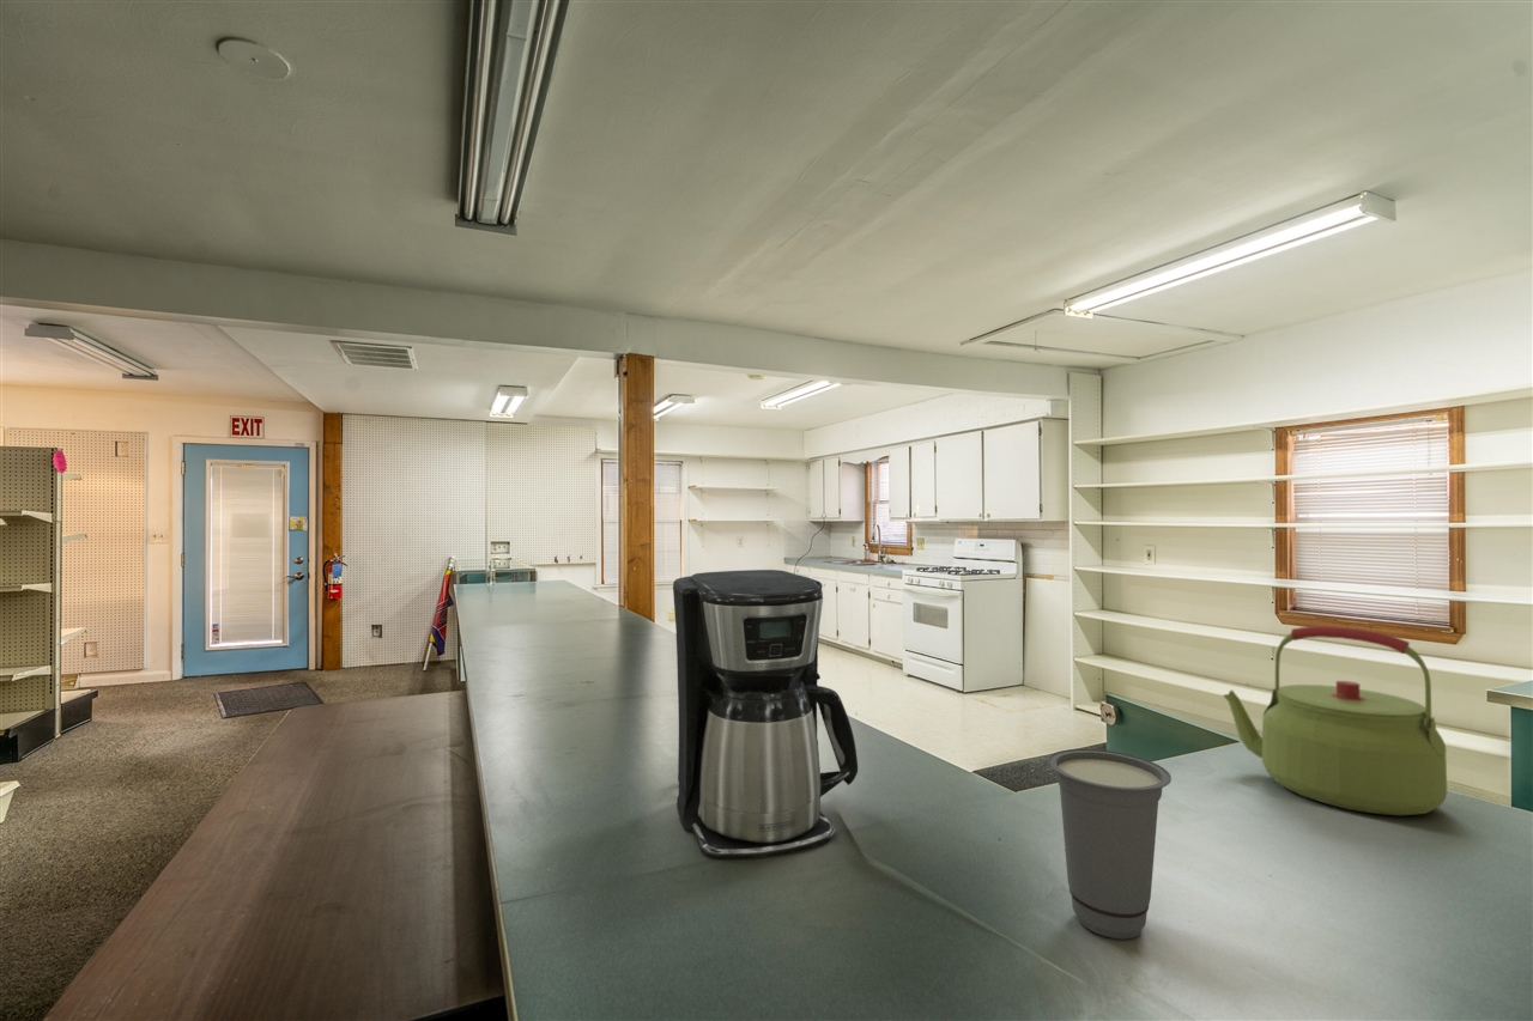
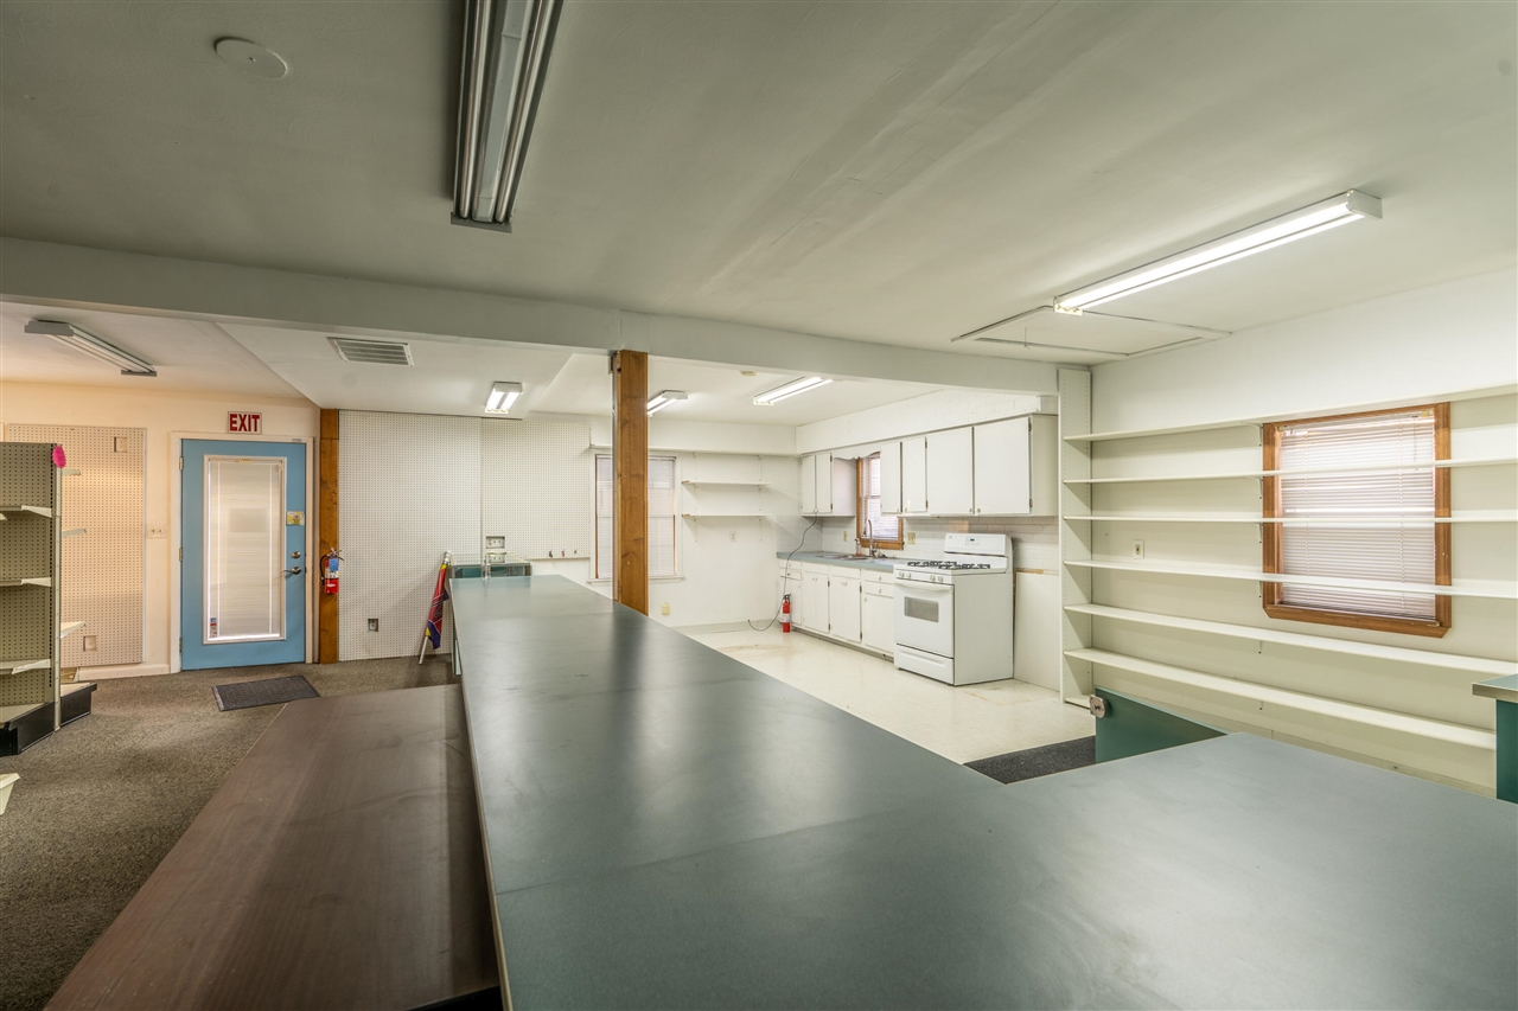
- coffee maker [672,569,859,861]
- cup [1047,748,1173,941]
- kettle [1222,625,1448,818]
